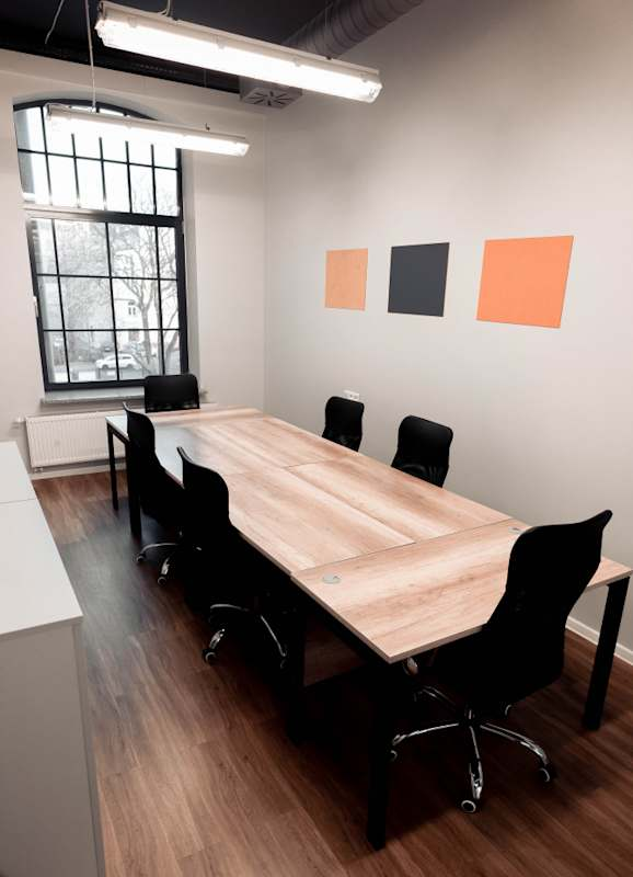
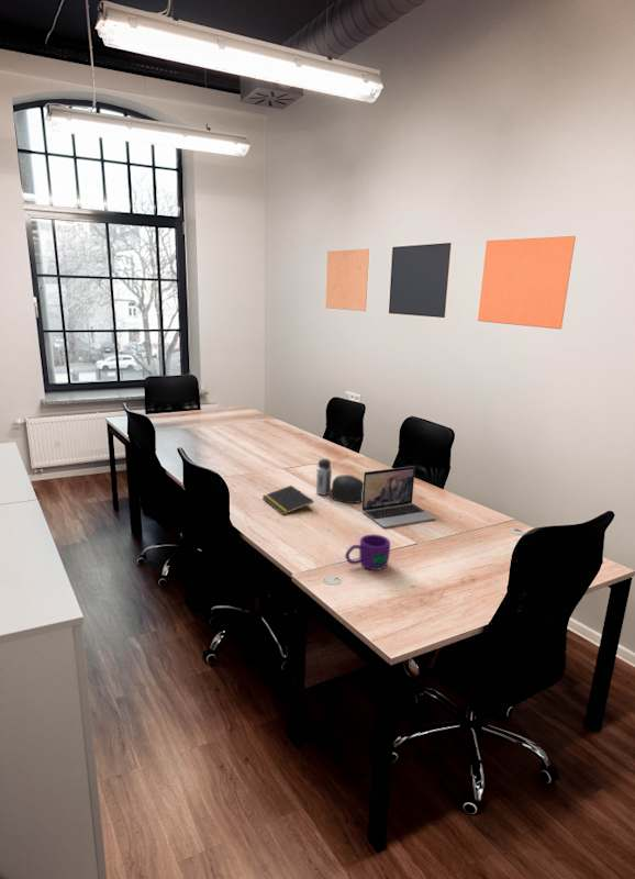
+ mug [345,534,391,571]
+ water bottle [315,458,364,504]
+ laptop [361,466,436,528]
+ notepad [261,485,315,516]
